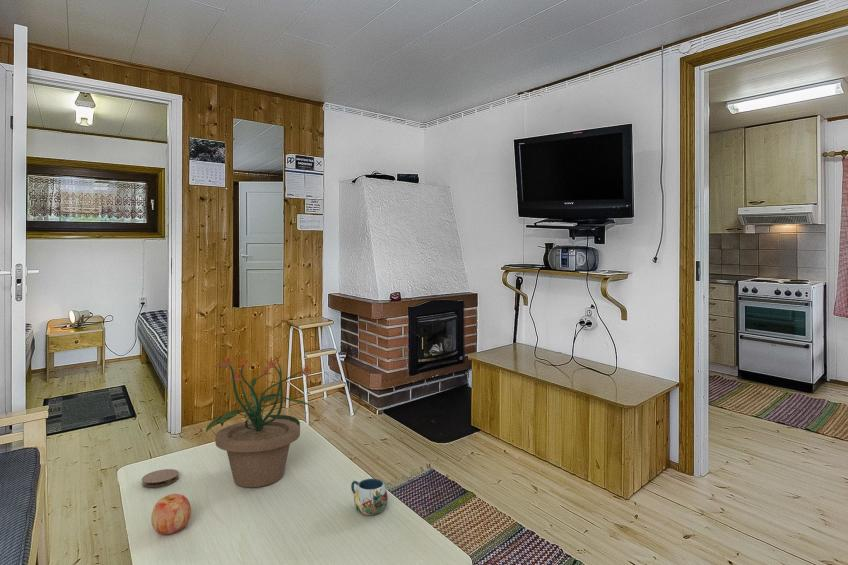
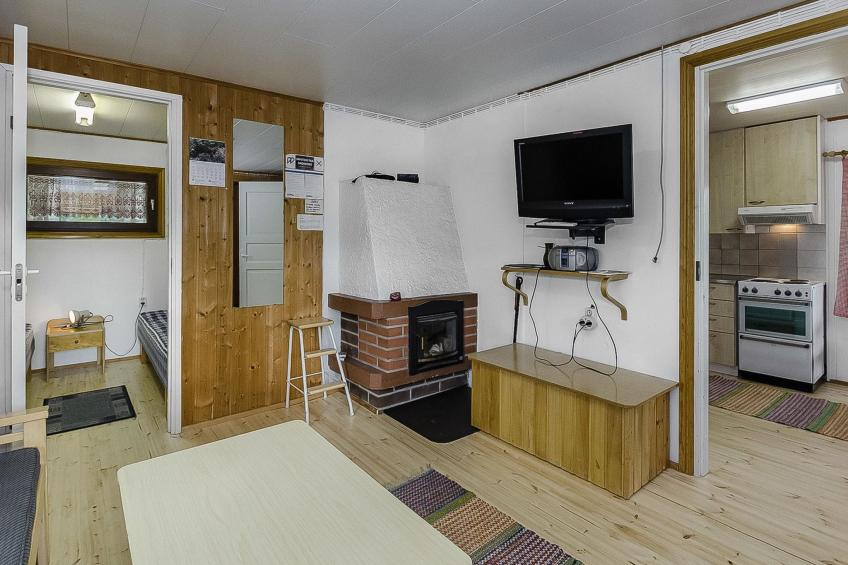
- mug [350,478,389,516]
- apple [150,493,192,535]
- potted plant [205,355,316,488]
- coaster [141,468,180,488]
